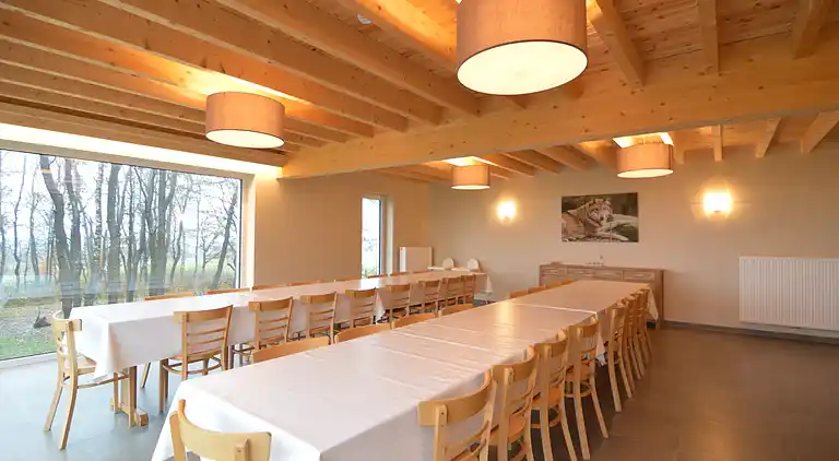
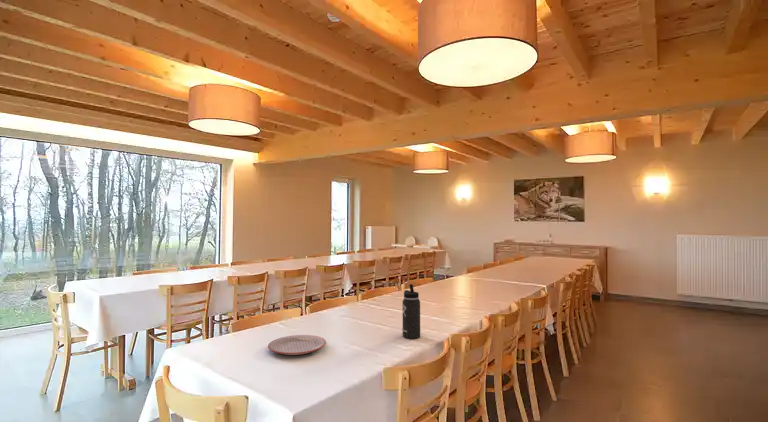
+ plate [267,334,327,356]
+ thermos bottle [401,283,421,340]
